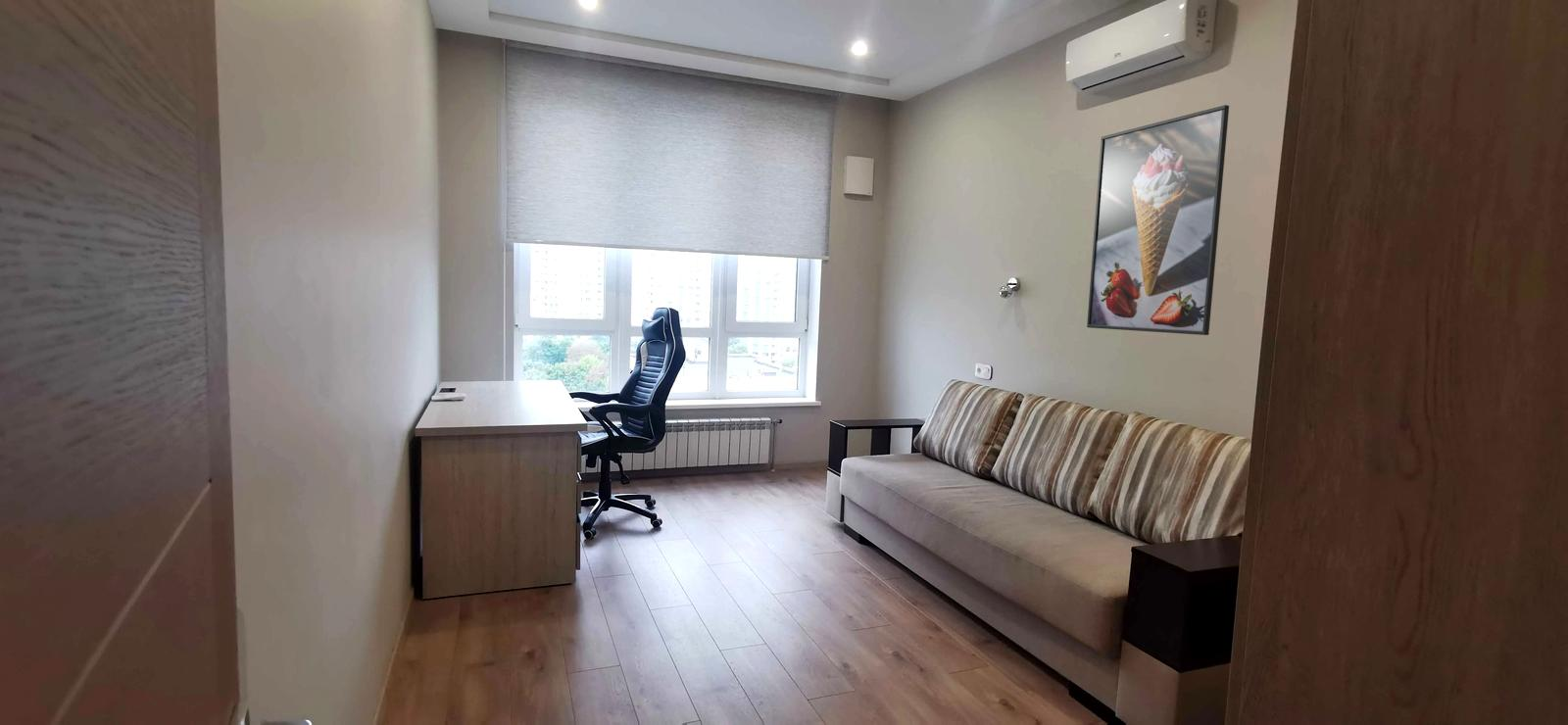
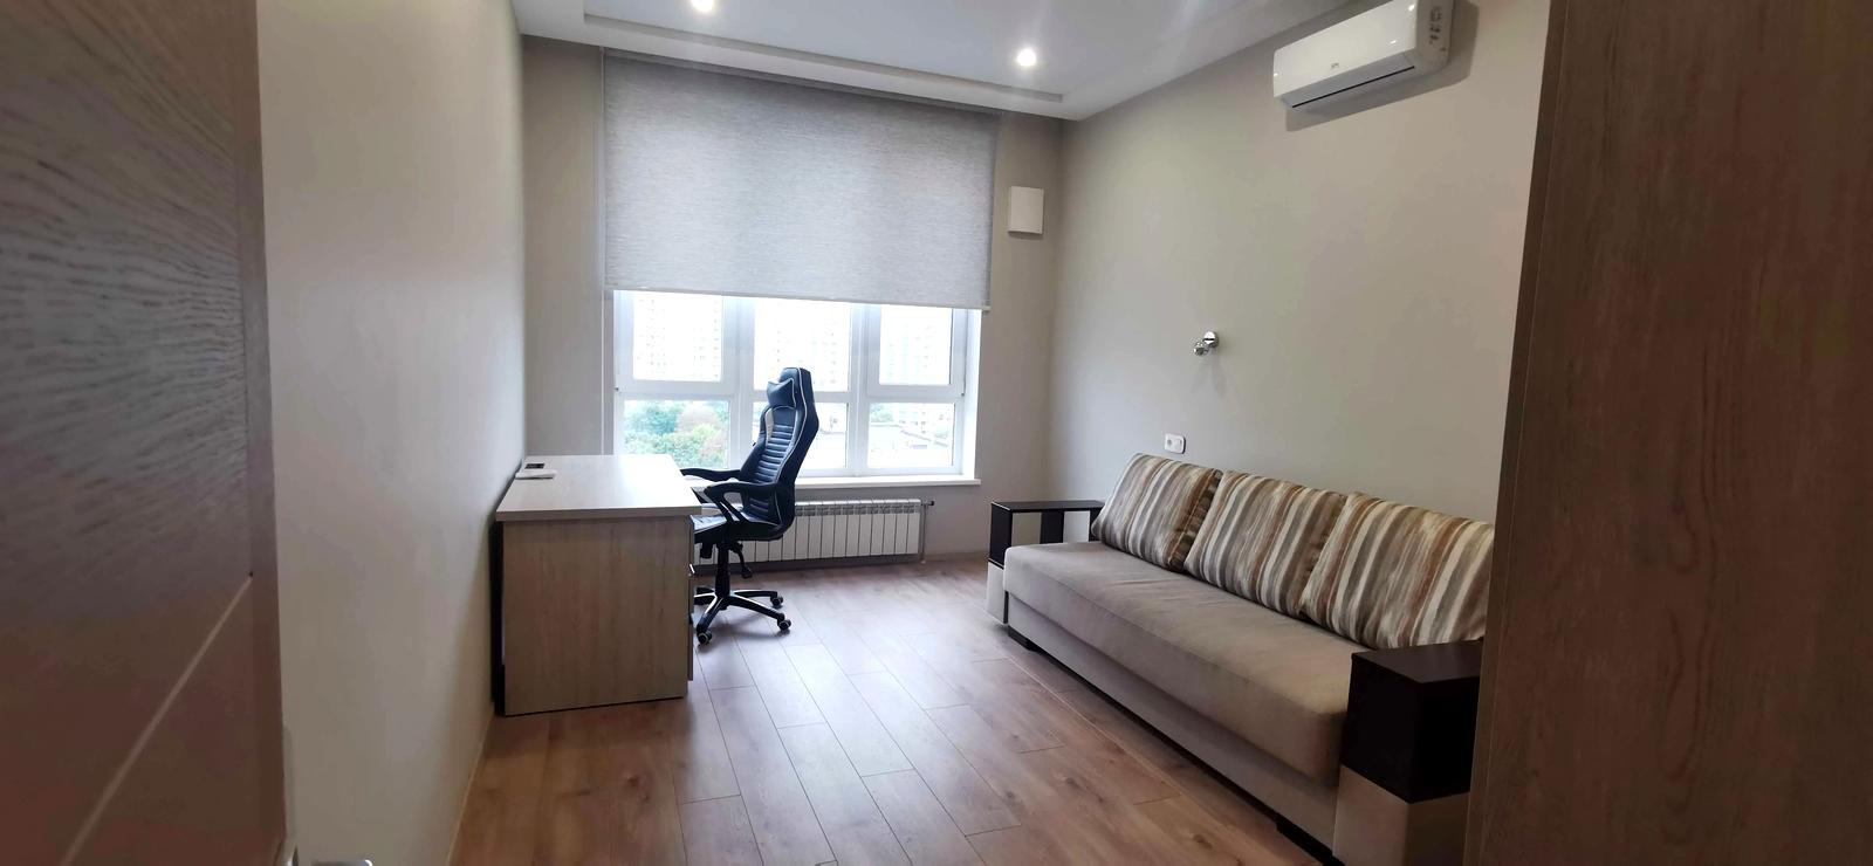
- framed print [1086,104,1230,336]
